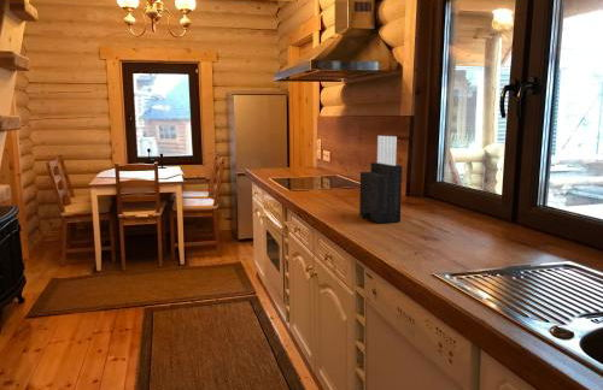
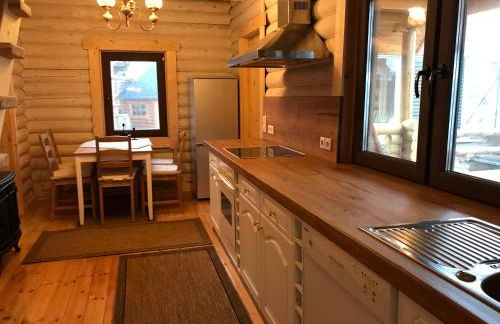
- knife block [358,135,403,224]
